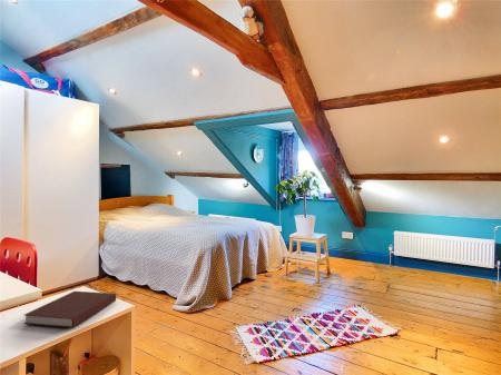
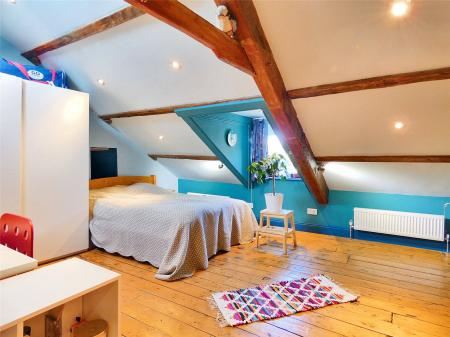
- notebook [22,290,117,328]
